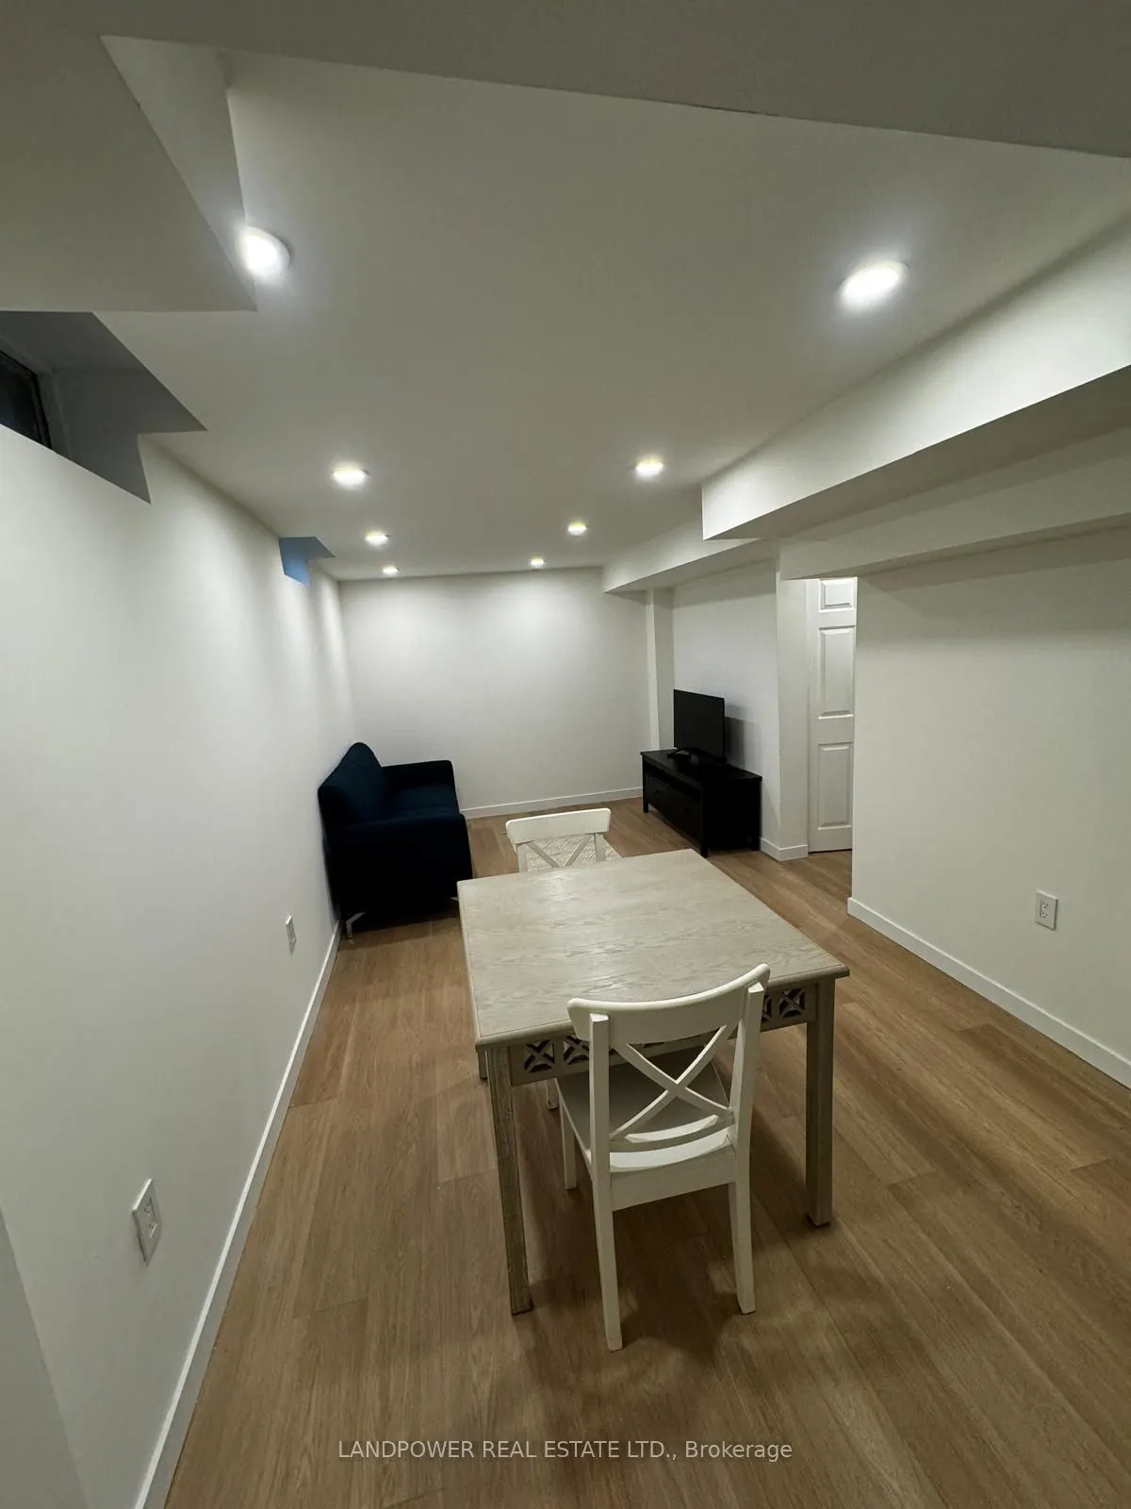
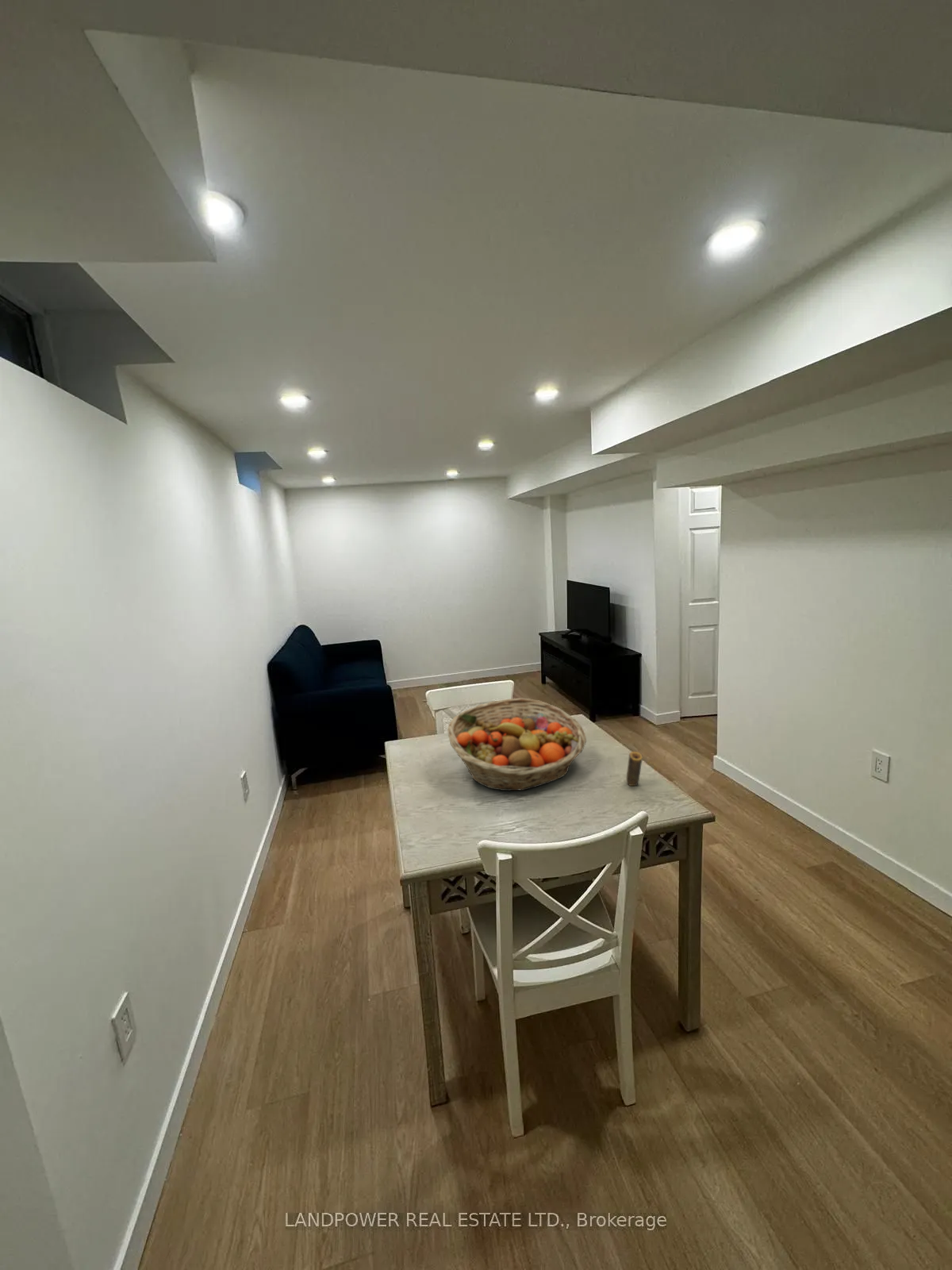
+ candle [625,751,643,787]
+ fruit basket [447,698,587,791]
